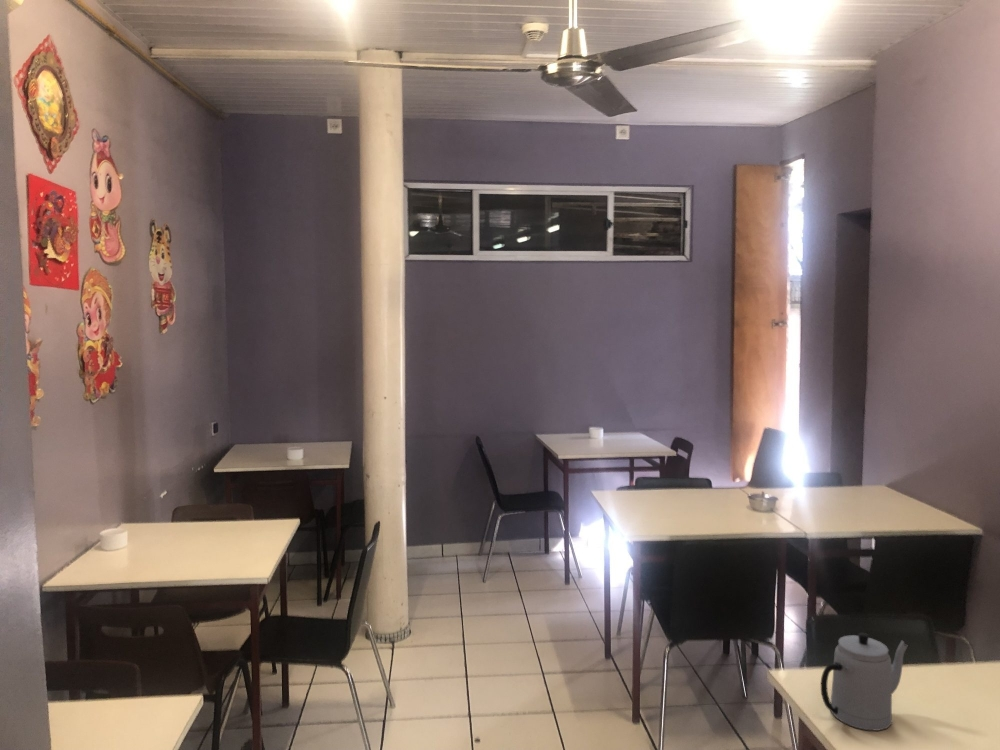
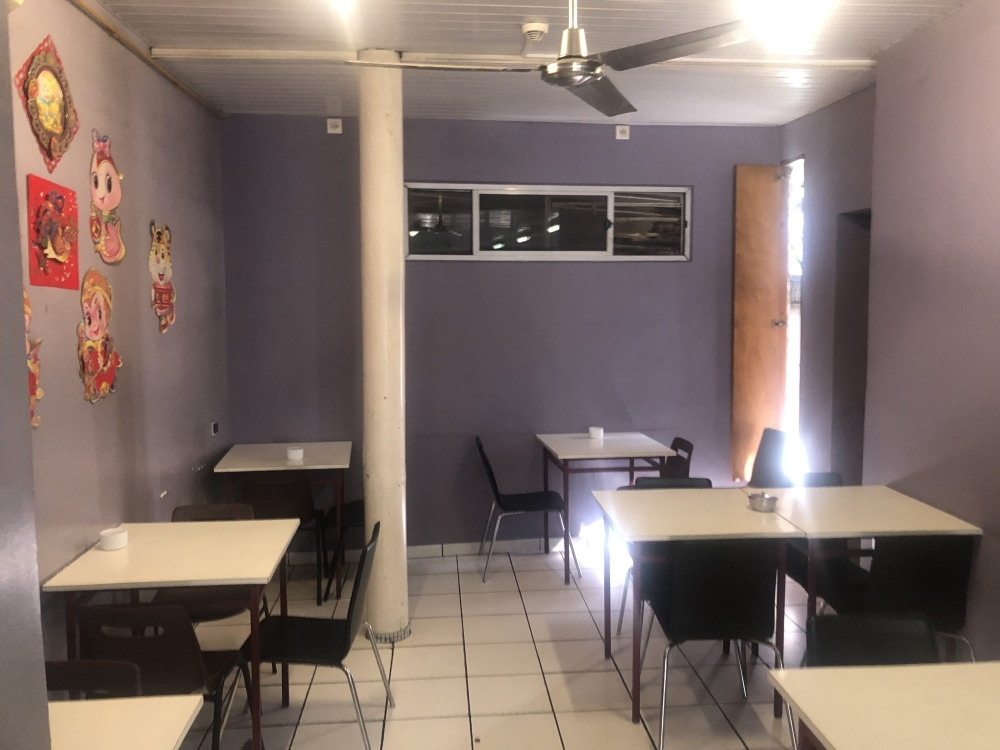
- teapot [820,632,908,732]
